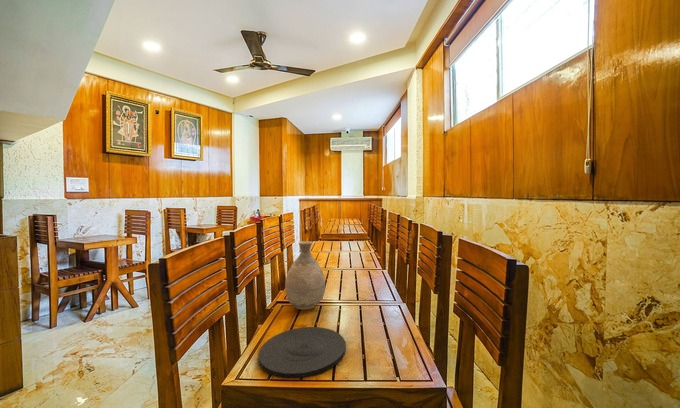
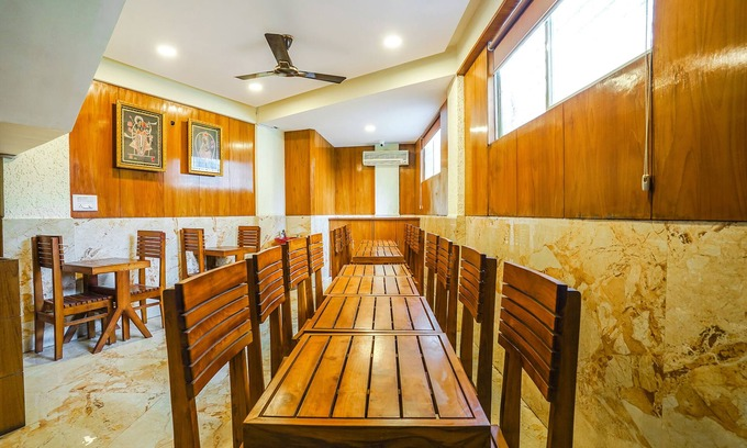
- vase [284,240,326,311]
- plate [257,326,347,379]
